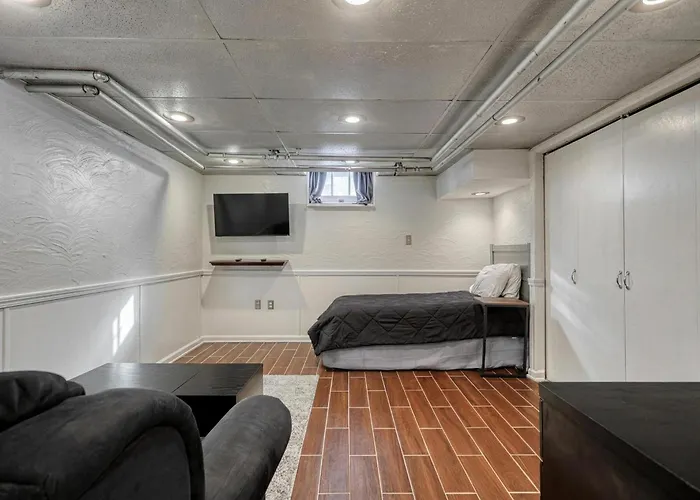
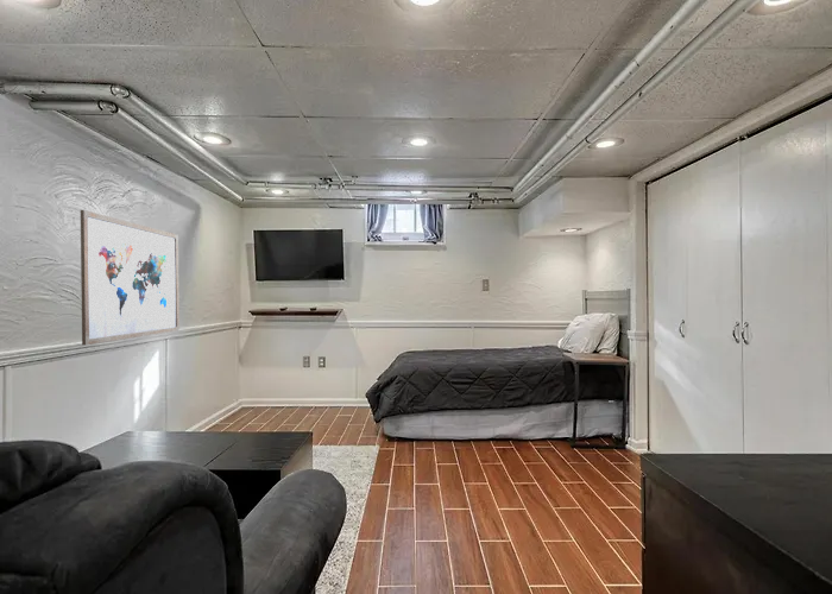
+ wall art [80,209,181,346]
